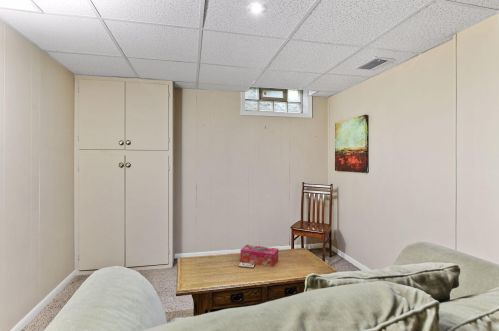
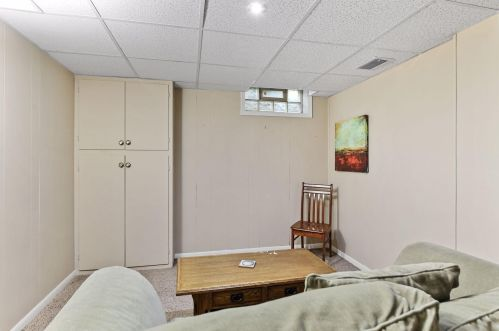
- tissue box [239,244,279,268]
